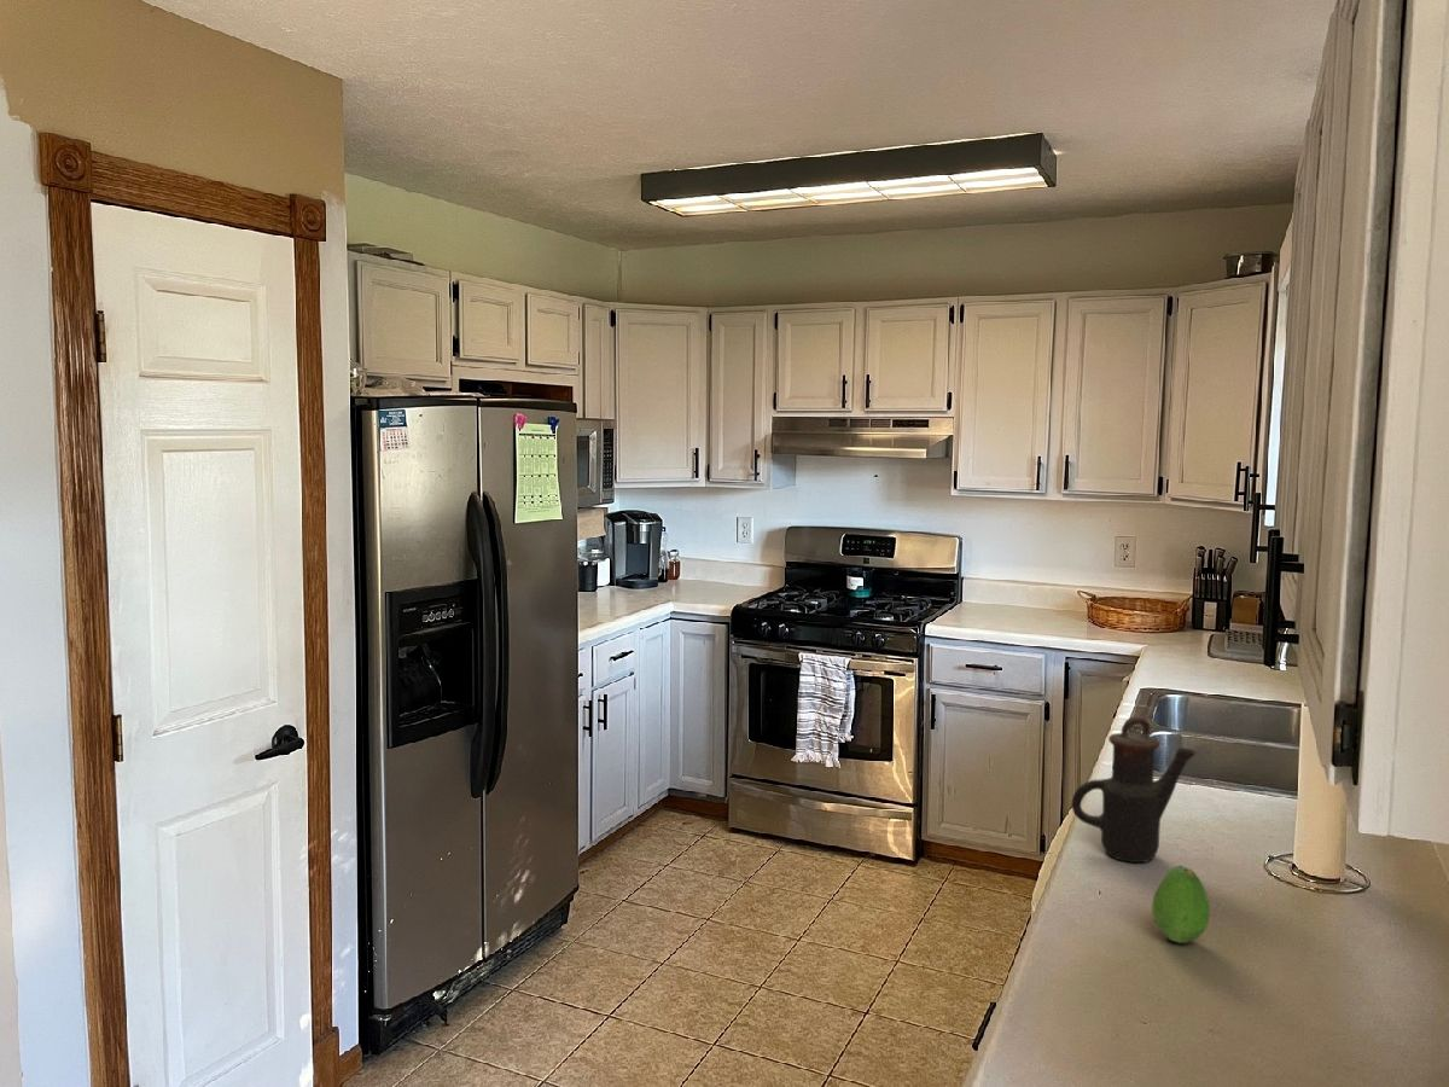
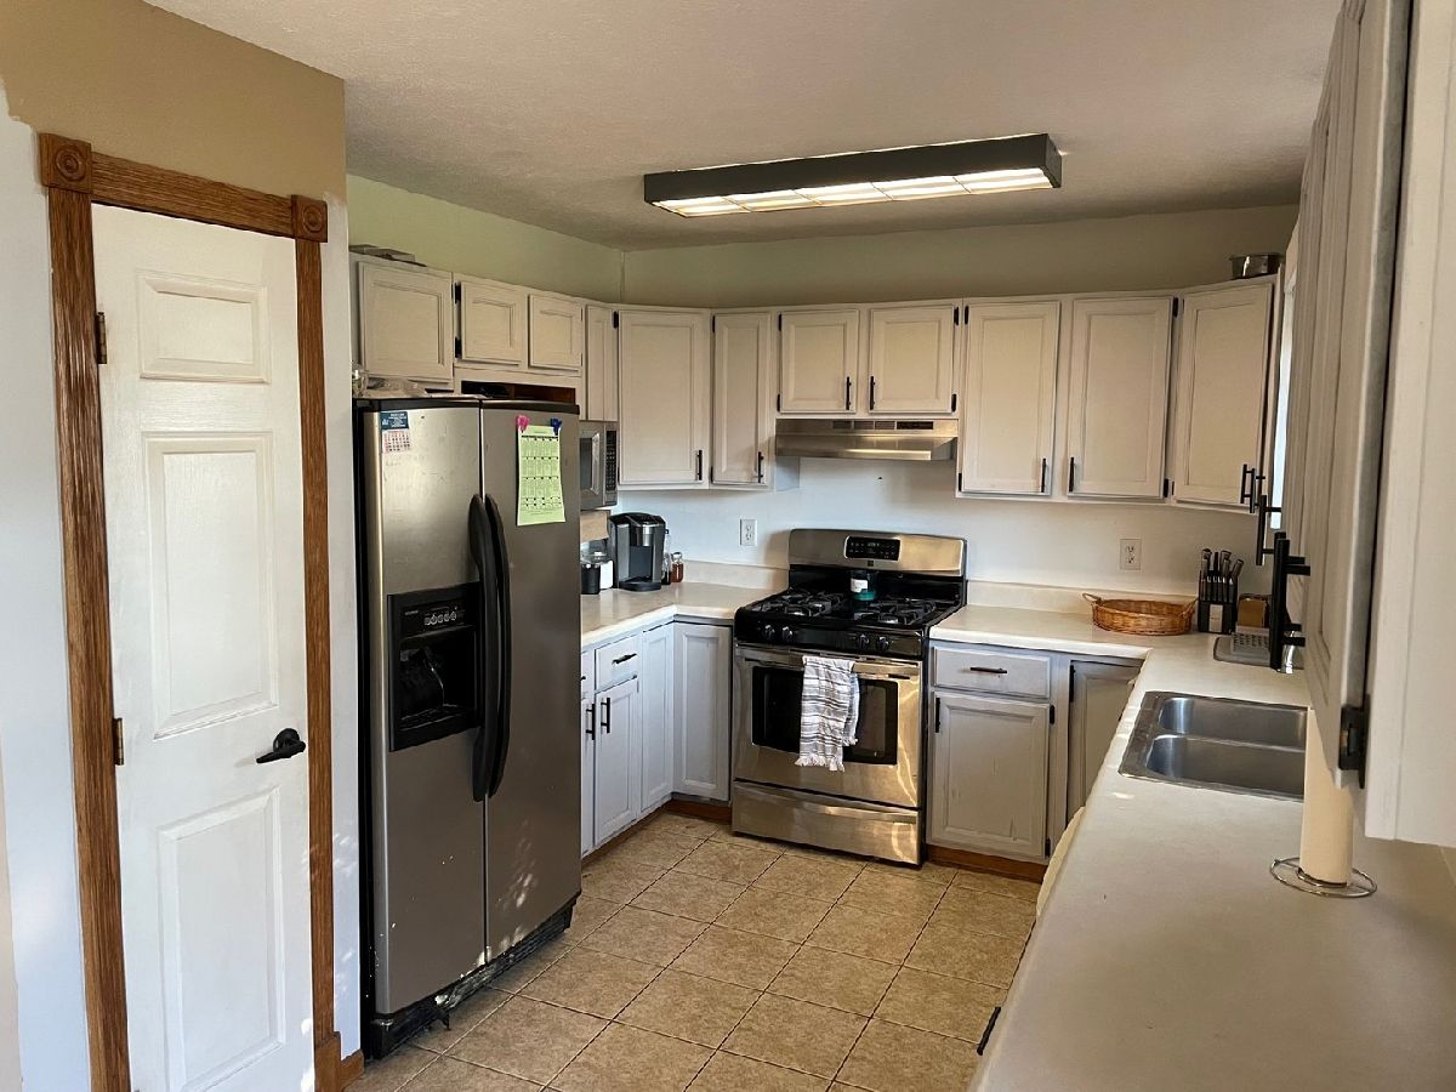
- fruit [1151,865,1211,944]
- teapot [1071,716,1198,864]
